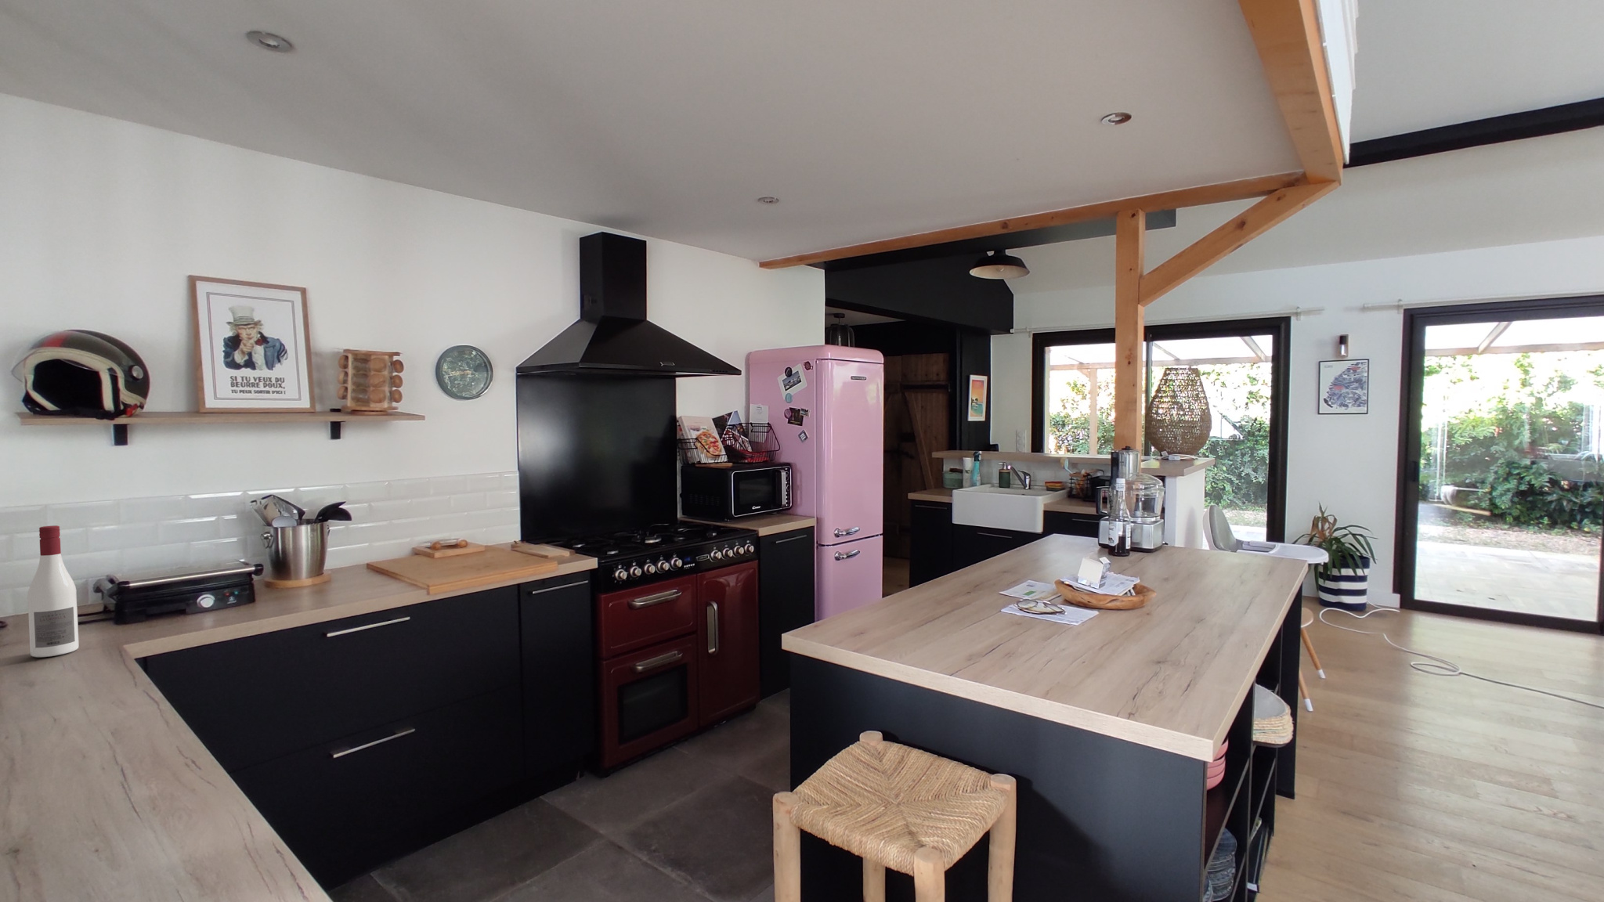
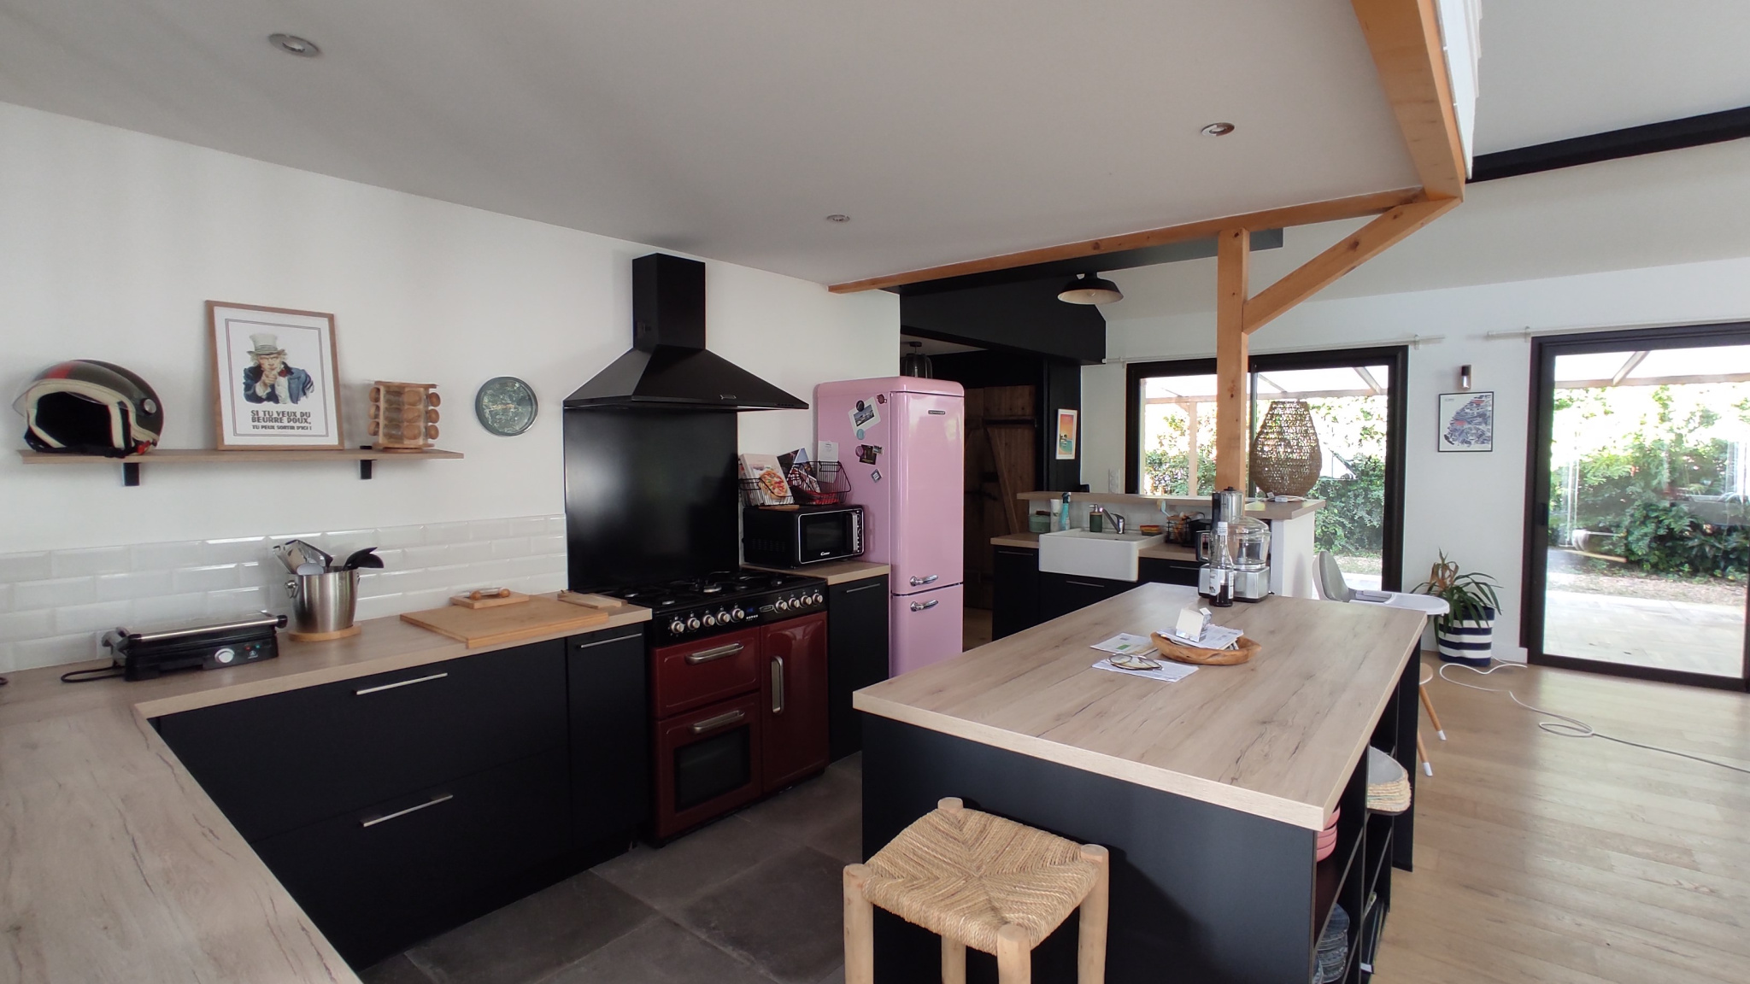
- alcohol [26,524,80,658]
